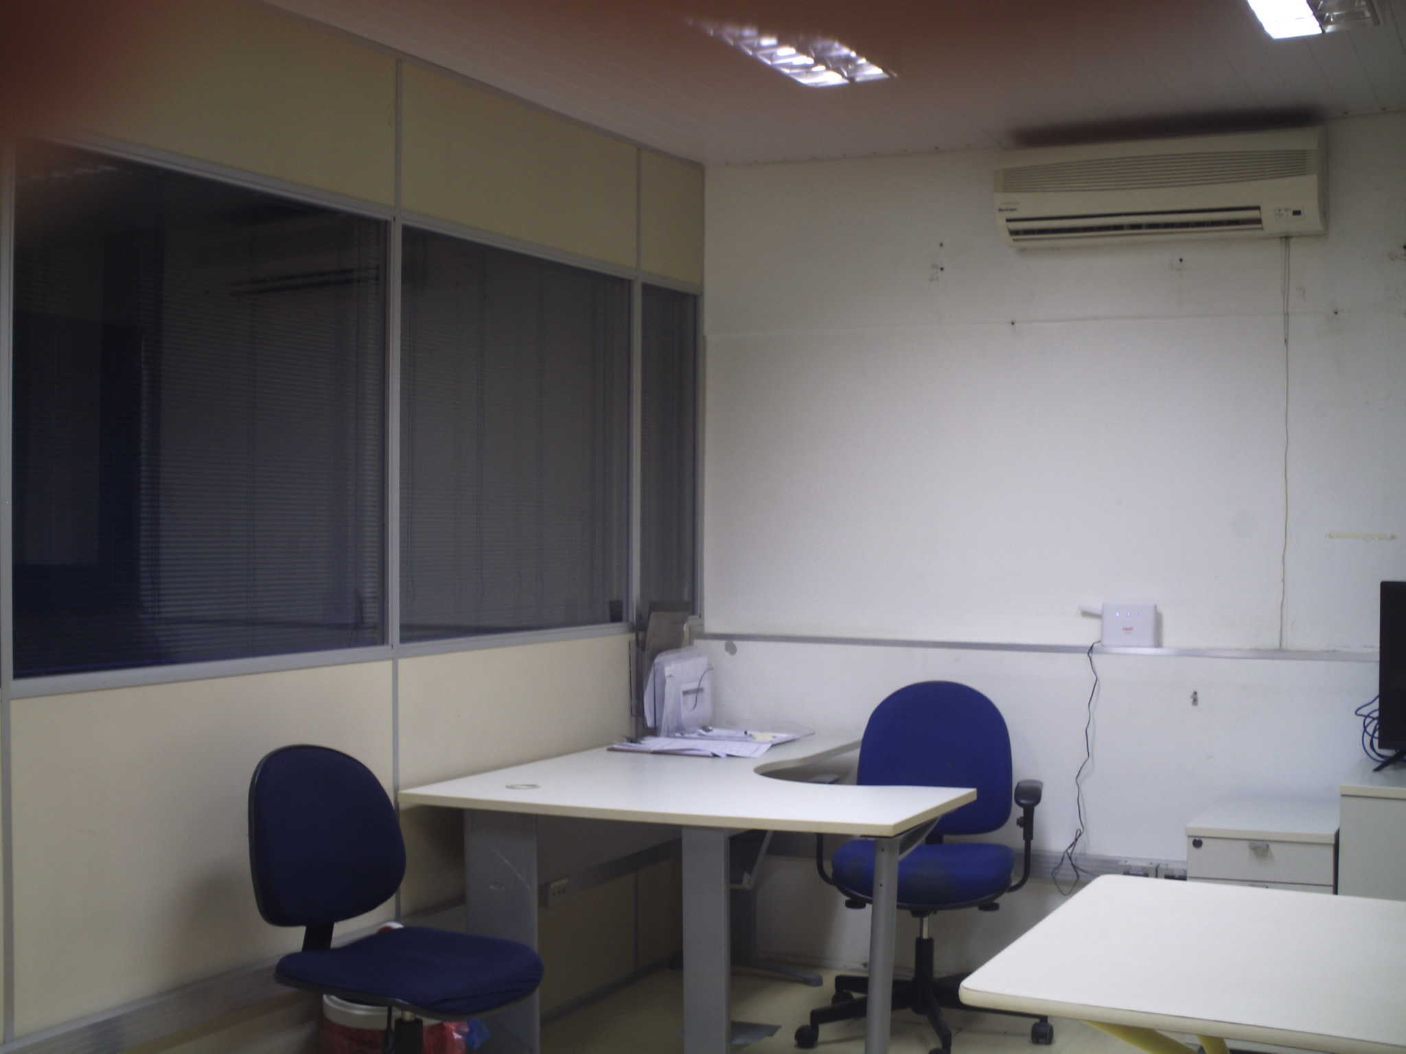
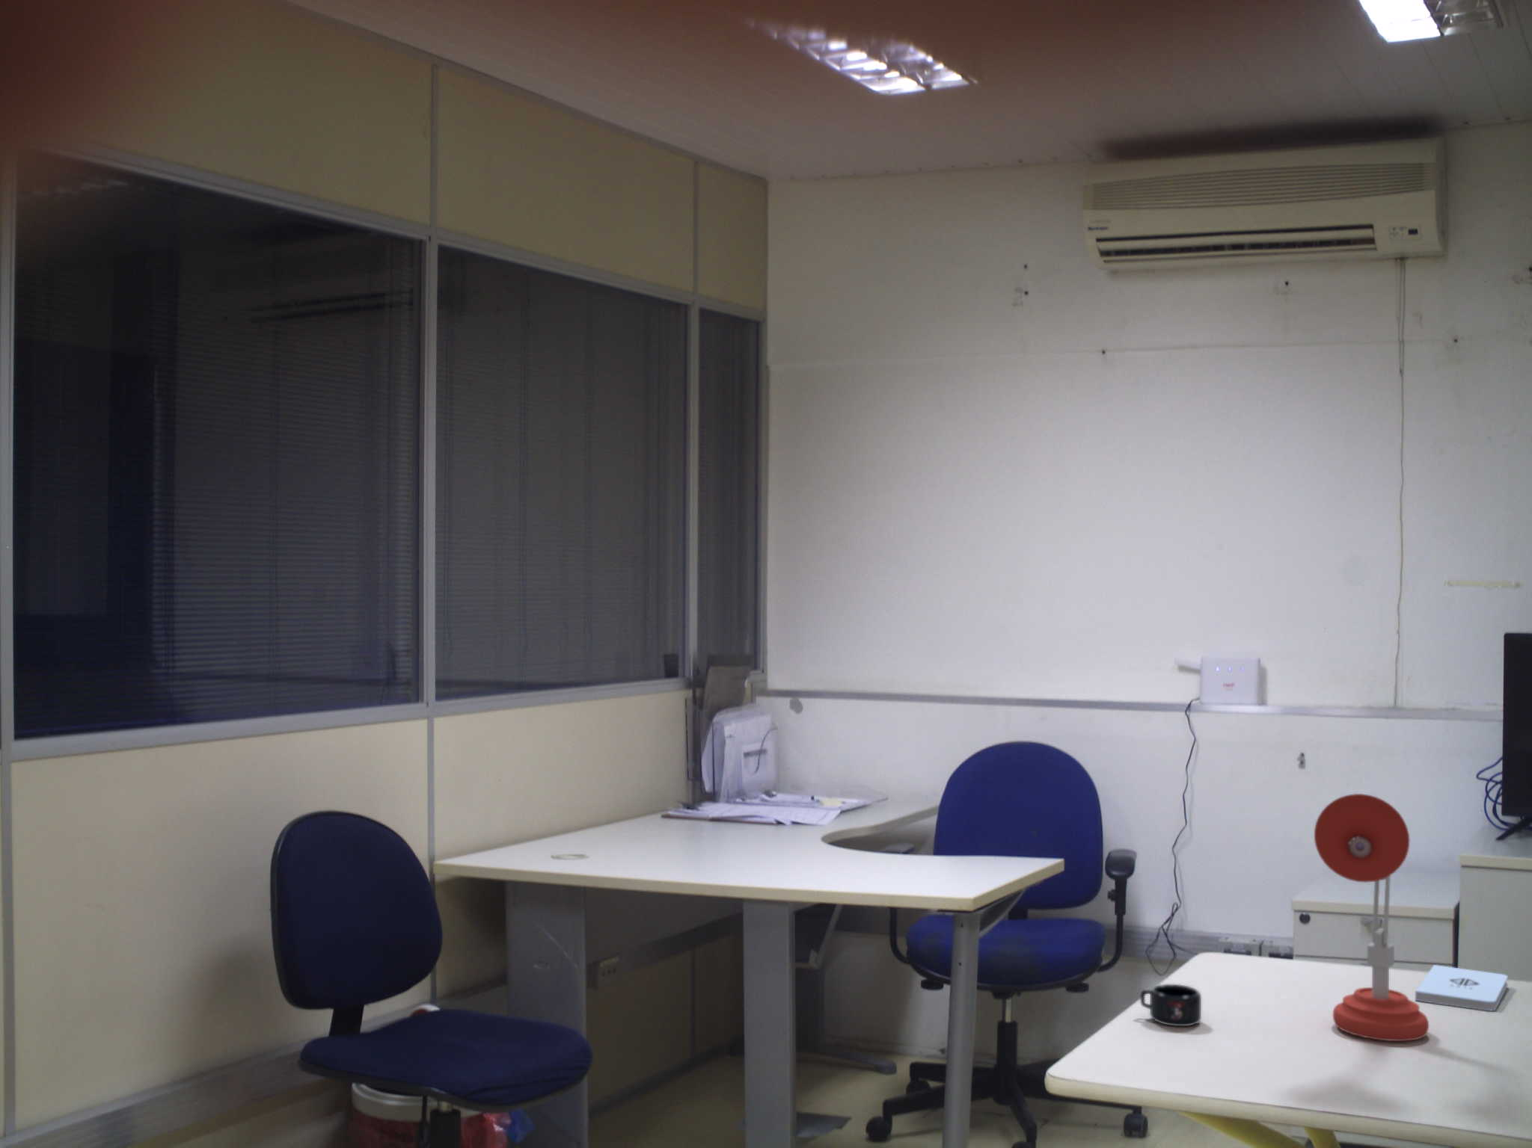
+ mug [1139,984,1203,1027]
+ desk lamp [1314,793,1429,1042]
+ notepad [1415,965,1509,1012]
